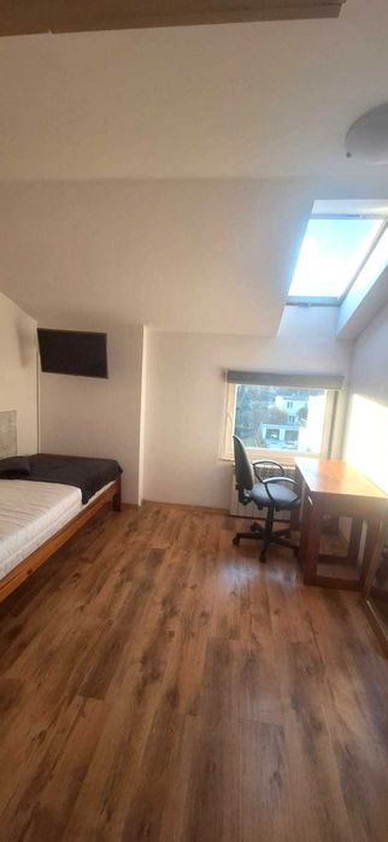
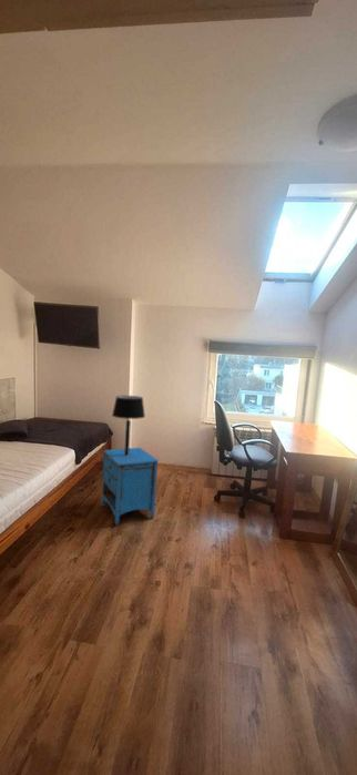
+ table lamp [111,395,146,456]
+ nightstand [101,447,160,526]
